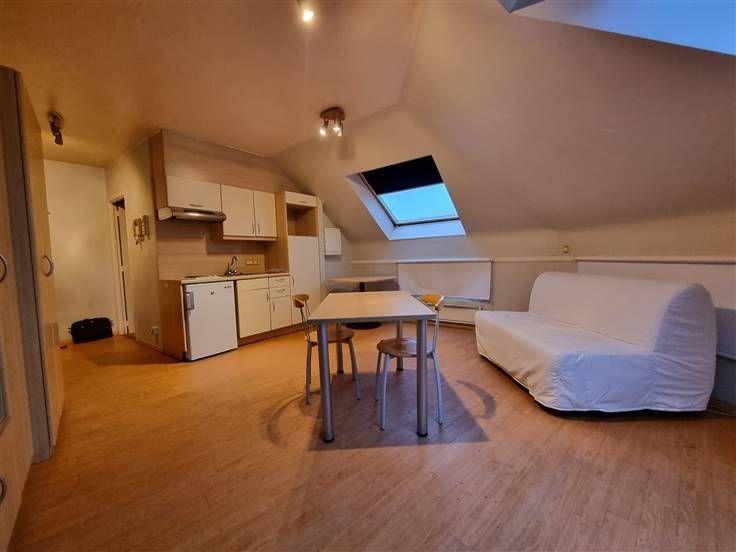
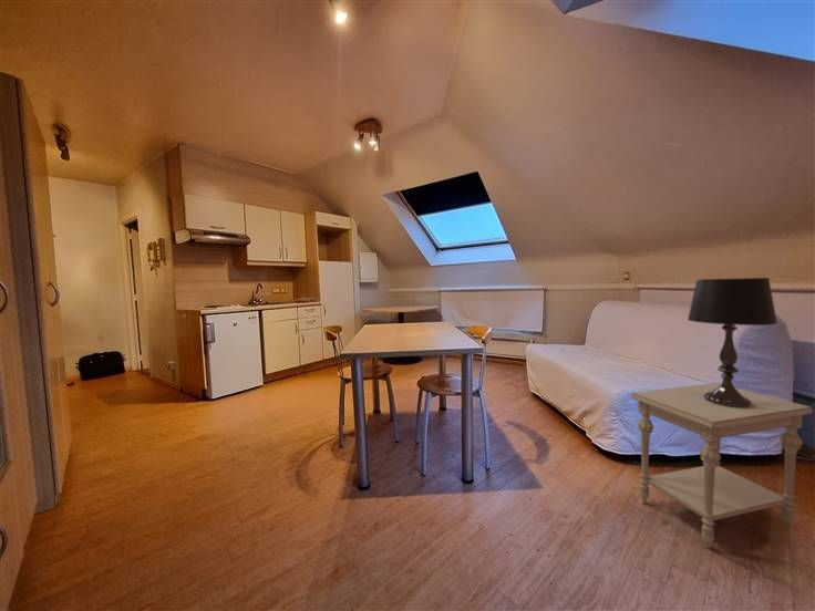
+ table lamp [687,277,778,408]
+ side table [630,382,814,550]
